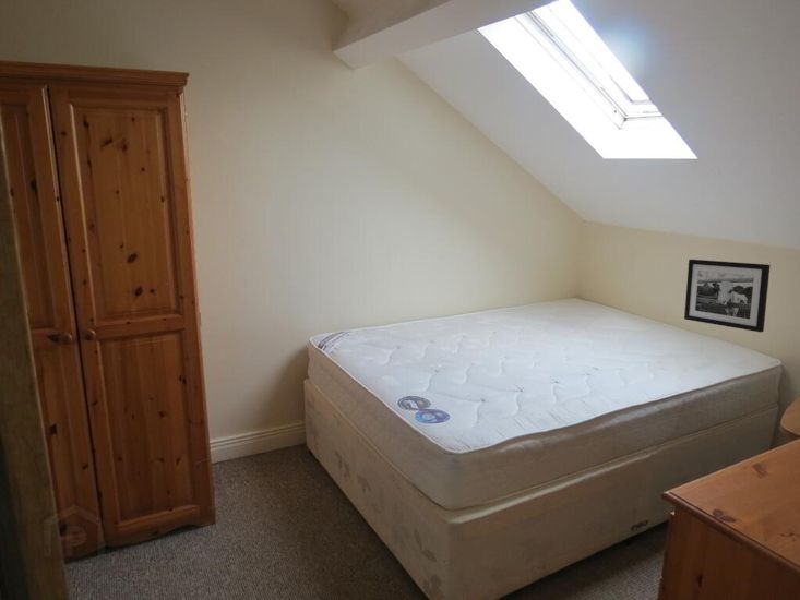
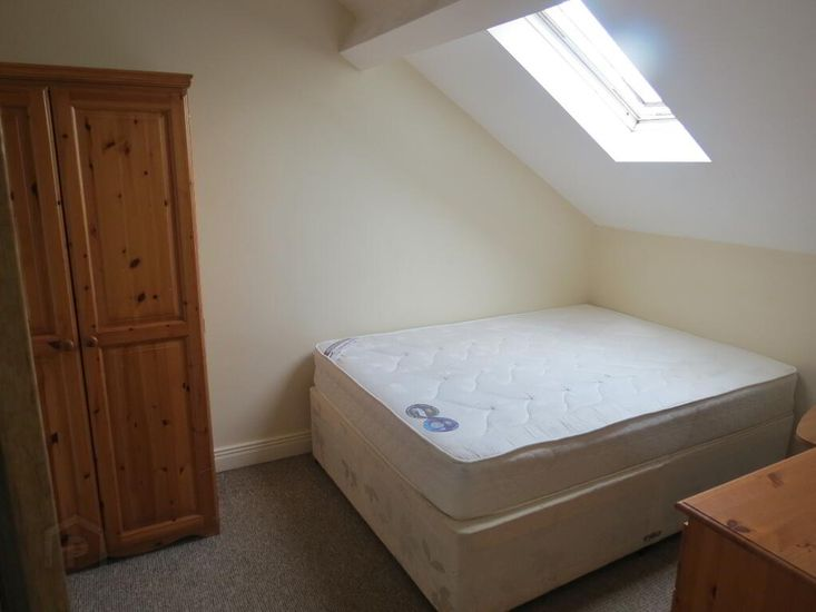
- picture frame [683,259,771,333]
